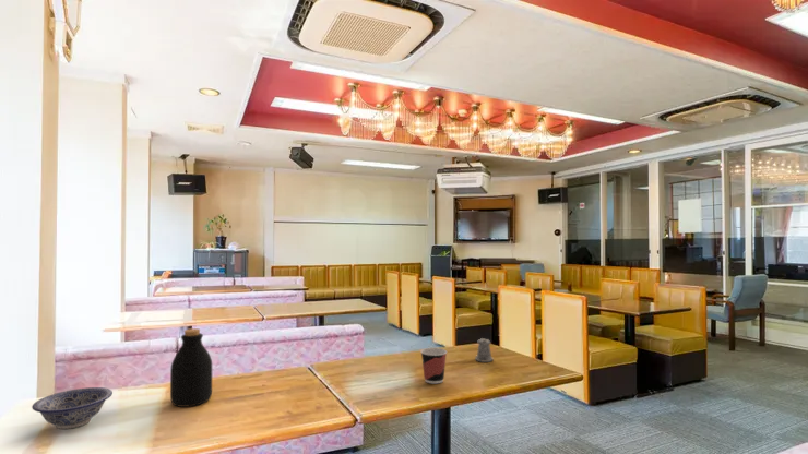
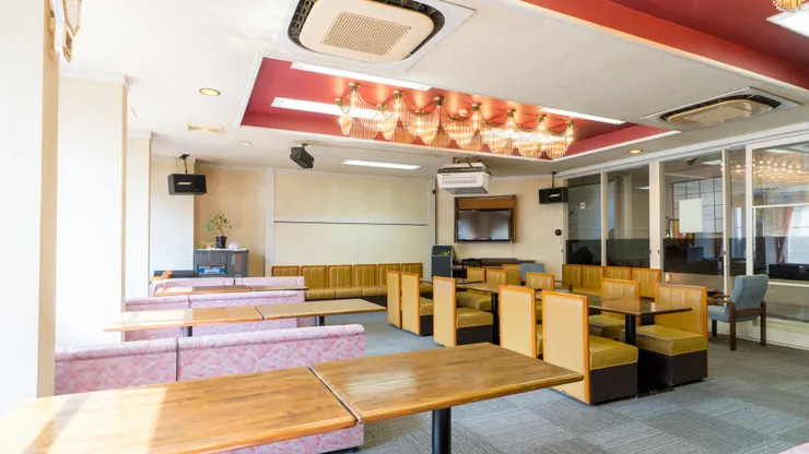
- pepper shaker [474,337,495,363]
- bottle [169,327,213,408]
- bowl [31,386,114,430]
- cup [420,347,448,384]
